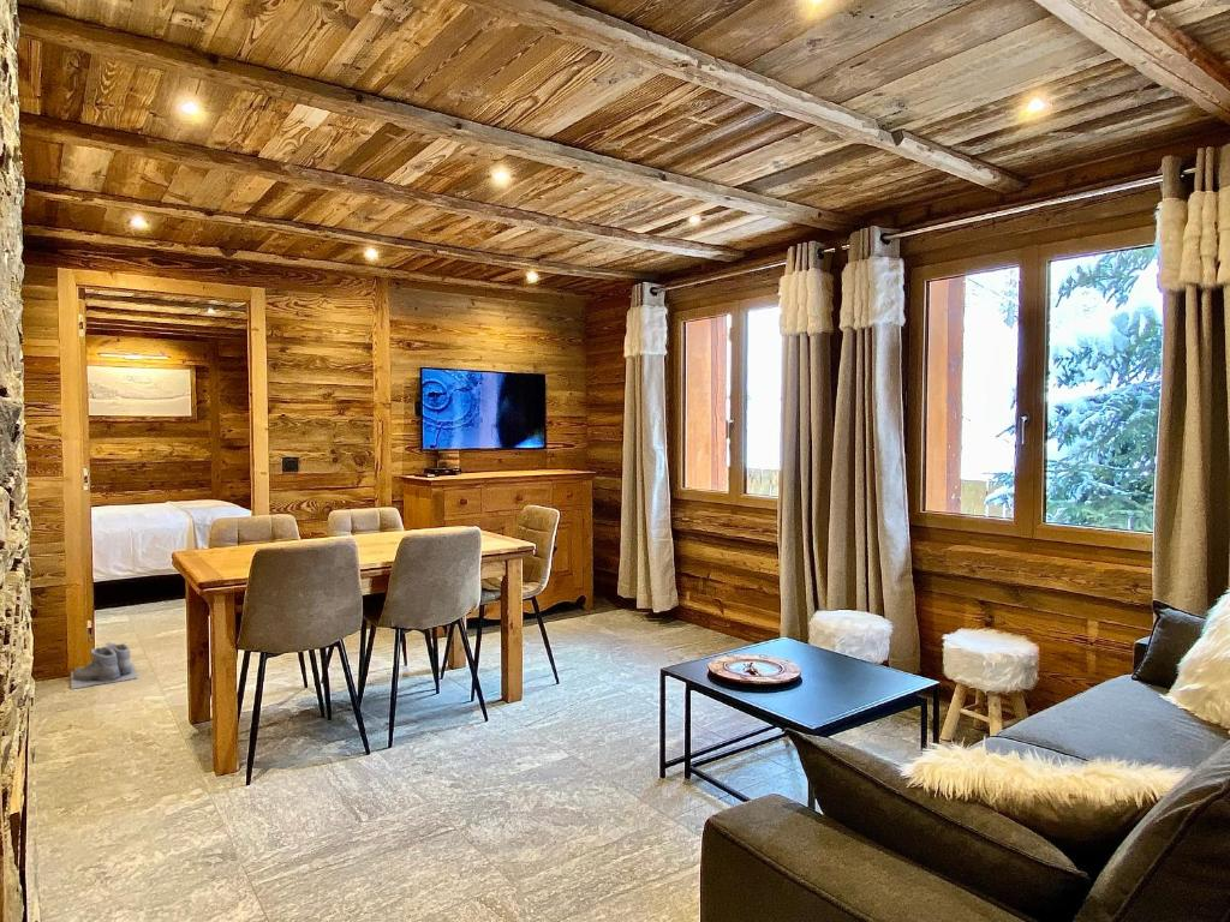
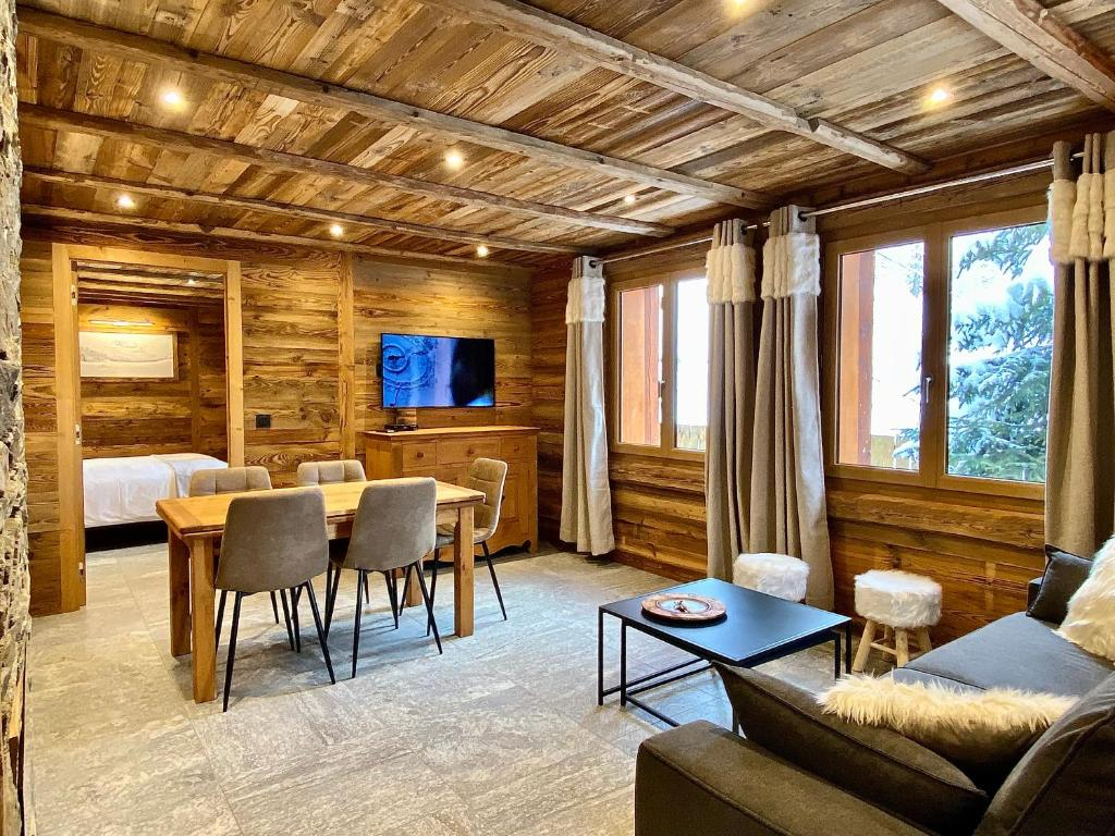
- boots [70,641,139,690]
